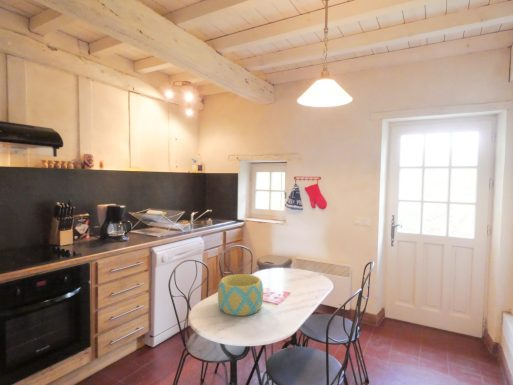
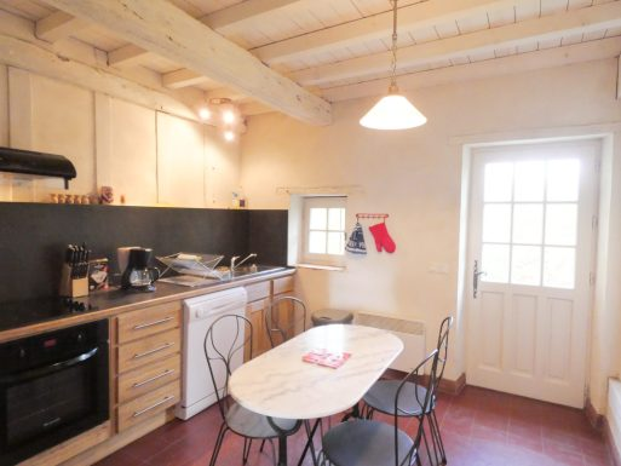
- bowl [217,273,264,317]
